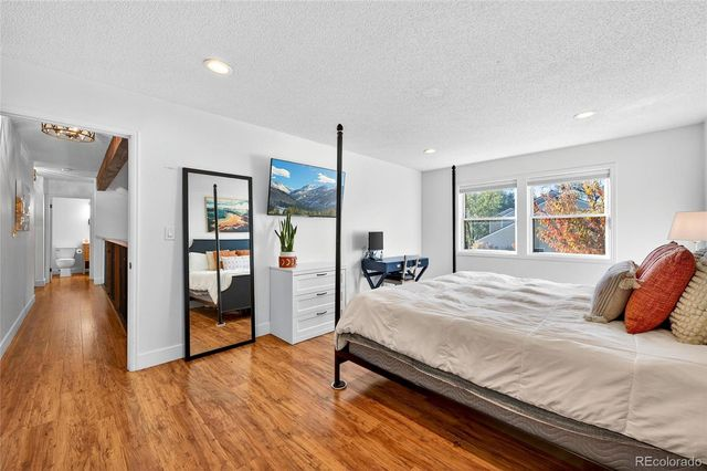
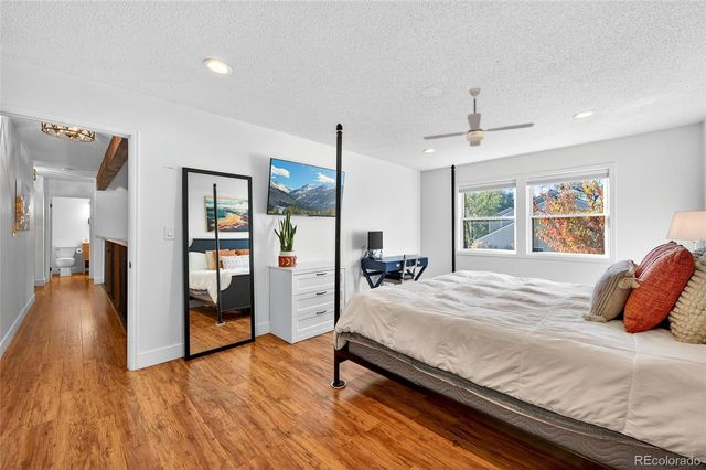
+ ceiling fan [422,86,535,148]
